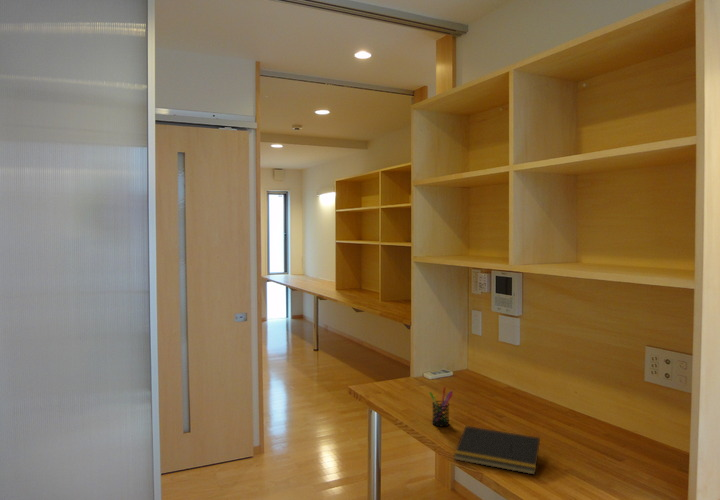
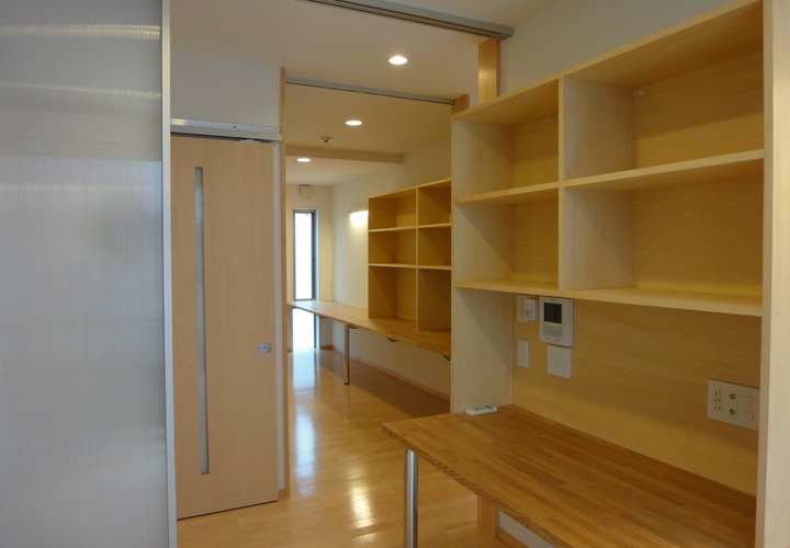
- notepad [453,425,541,476]
- pen holder [428,386,454,428]
